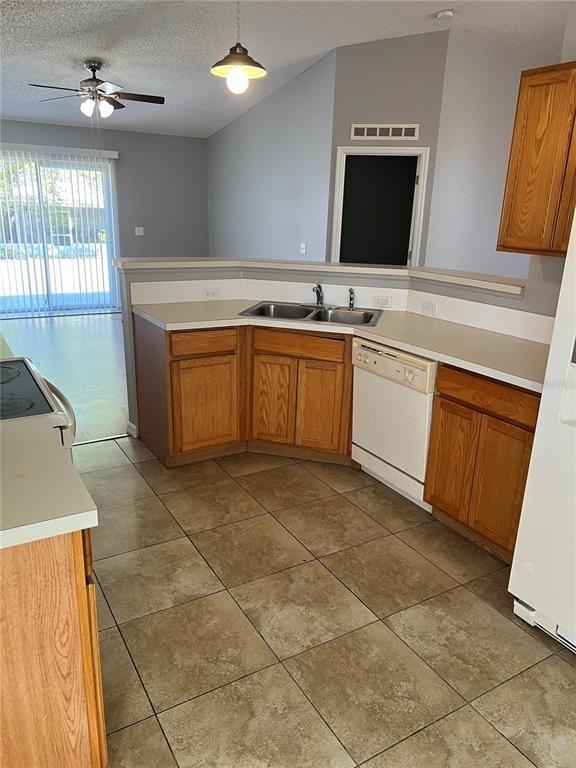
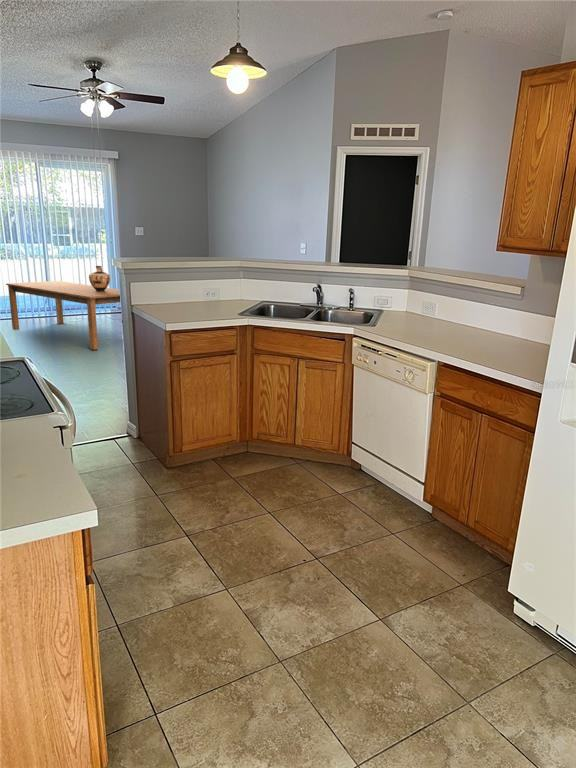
+ ceramic jug [88,265,111,292]
+ dining table [5,280,121,351]
